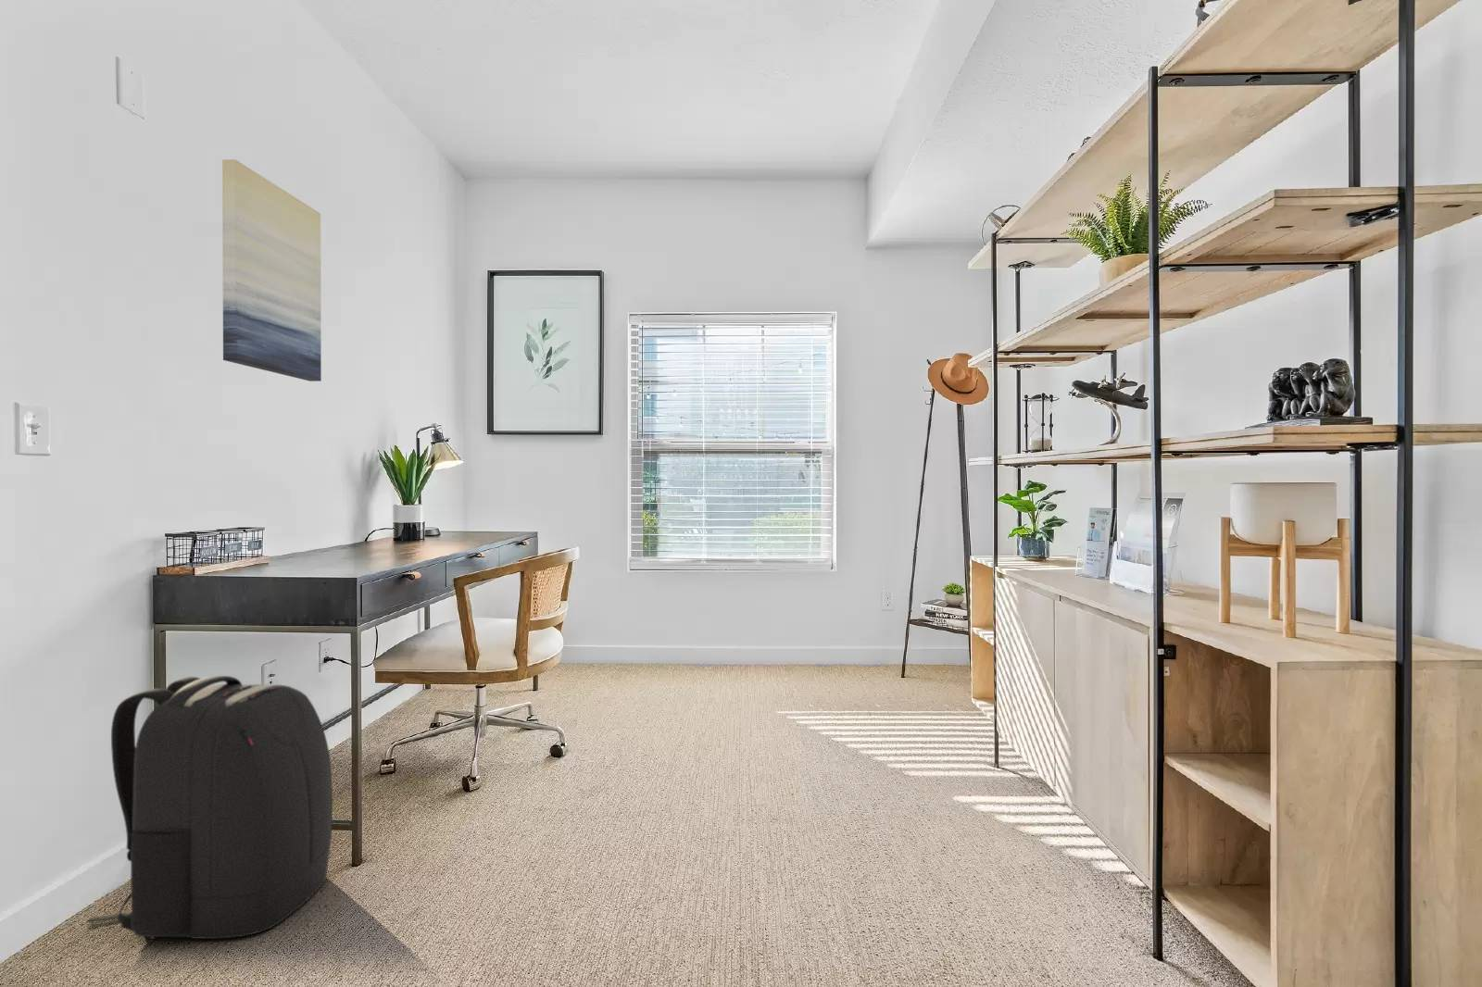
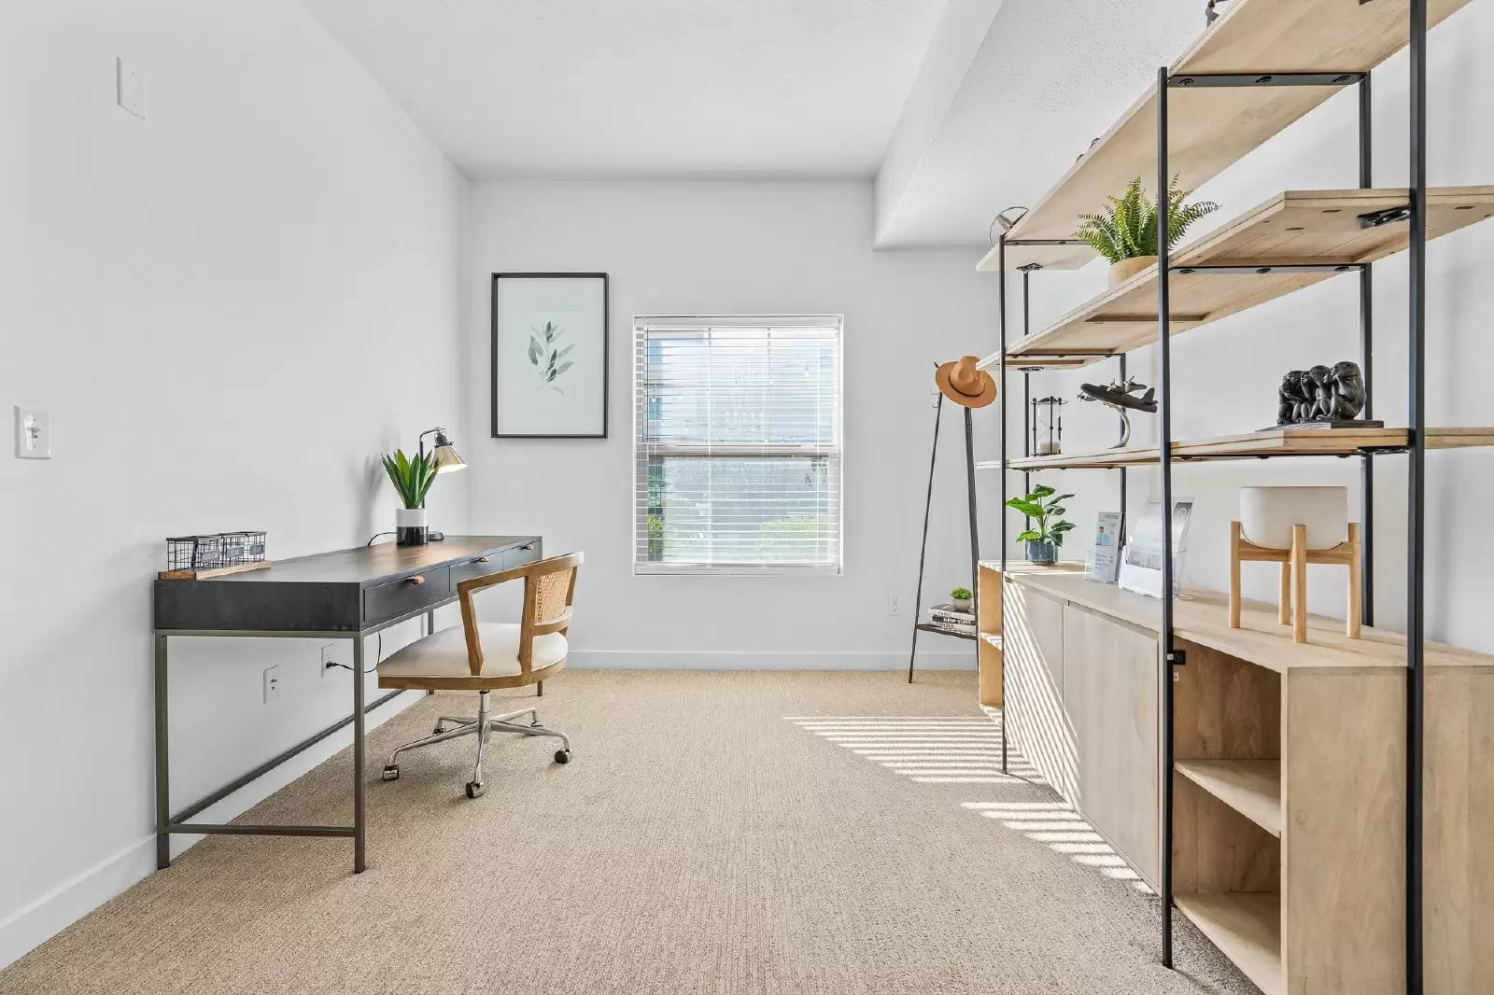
- wall art [221,159,323,382]
- backpack [85,675,334,940]
